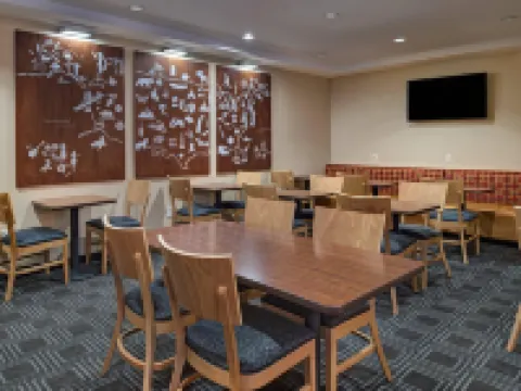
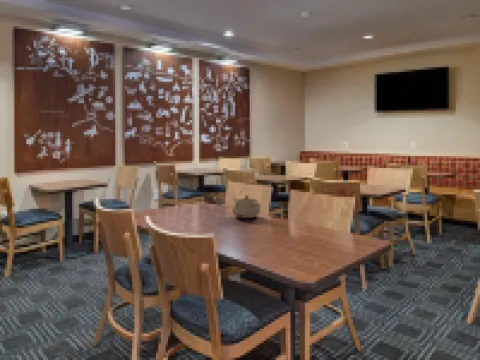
+ teapot [231,194,261,219]
